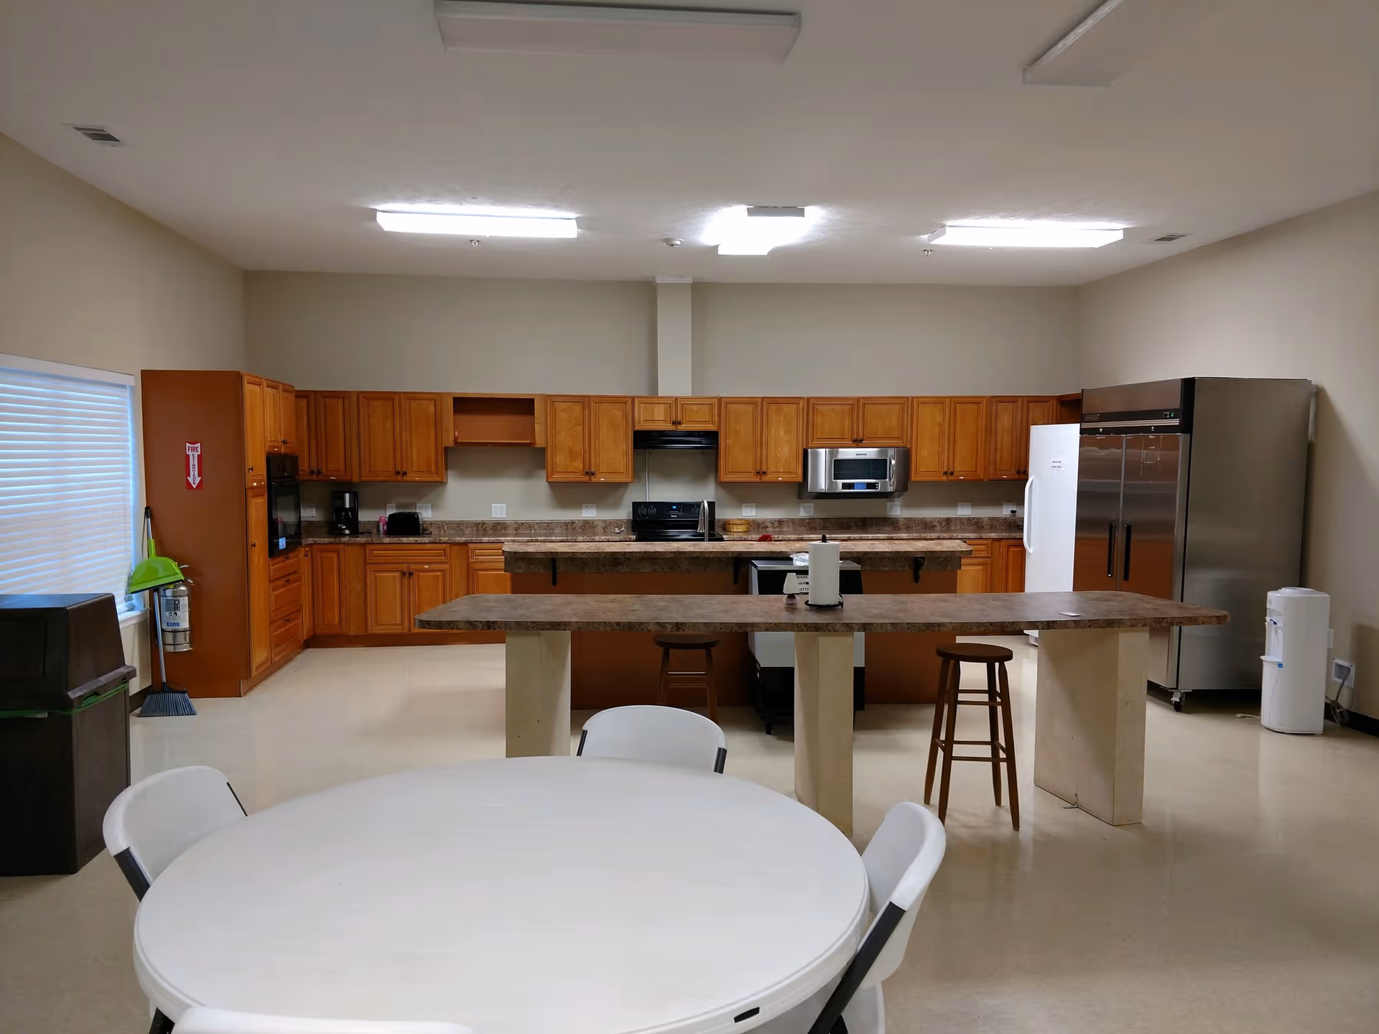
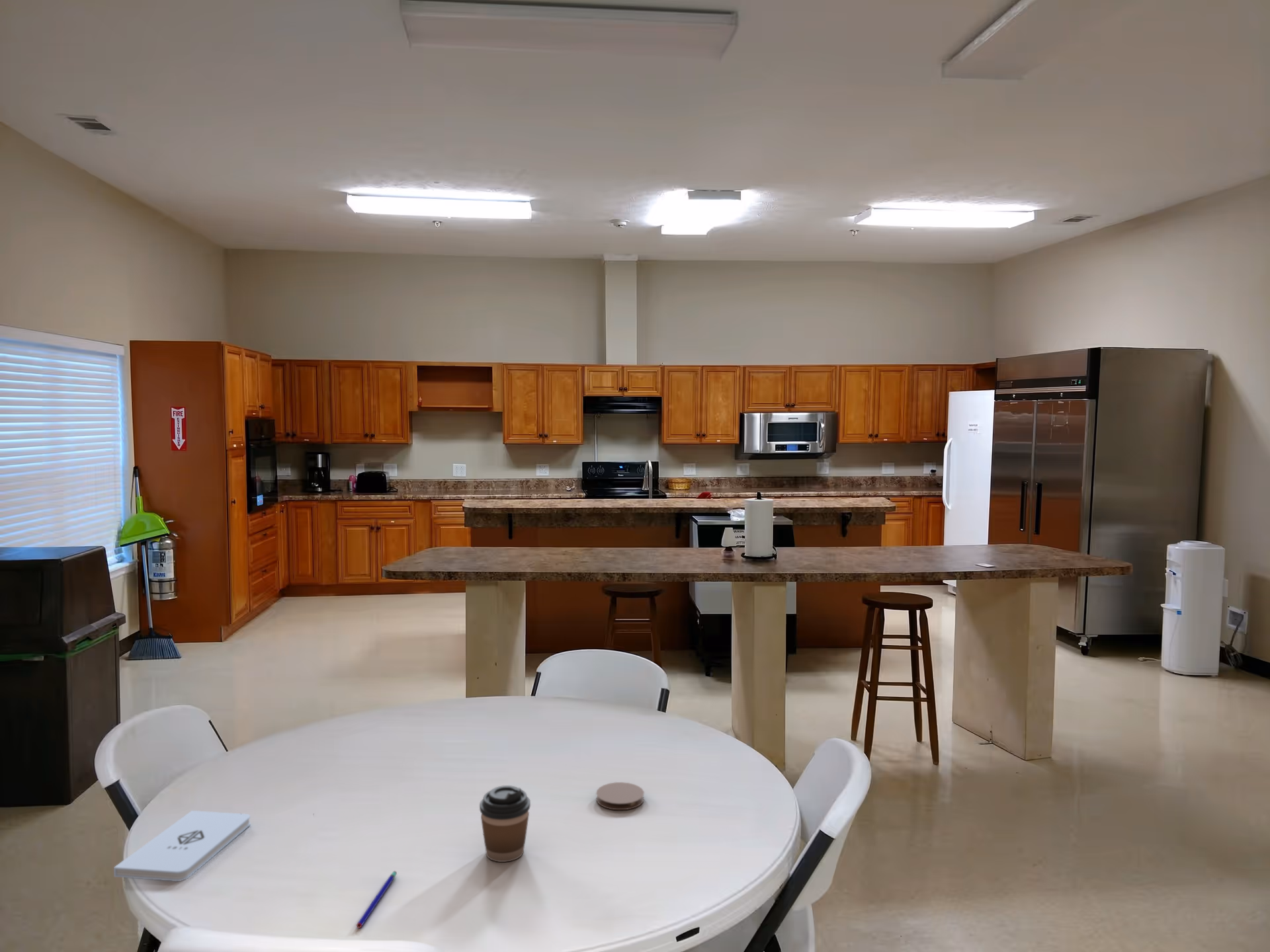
+ coffee cup [479,785,531,863]
+ notepad [113,810,251,882]
+ coaster [595,781,645,811]
+ pen [356,871,398,929]
